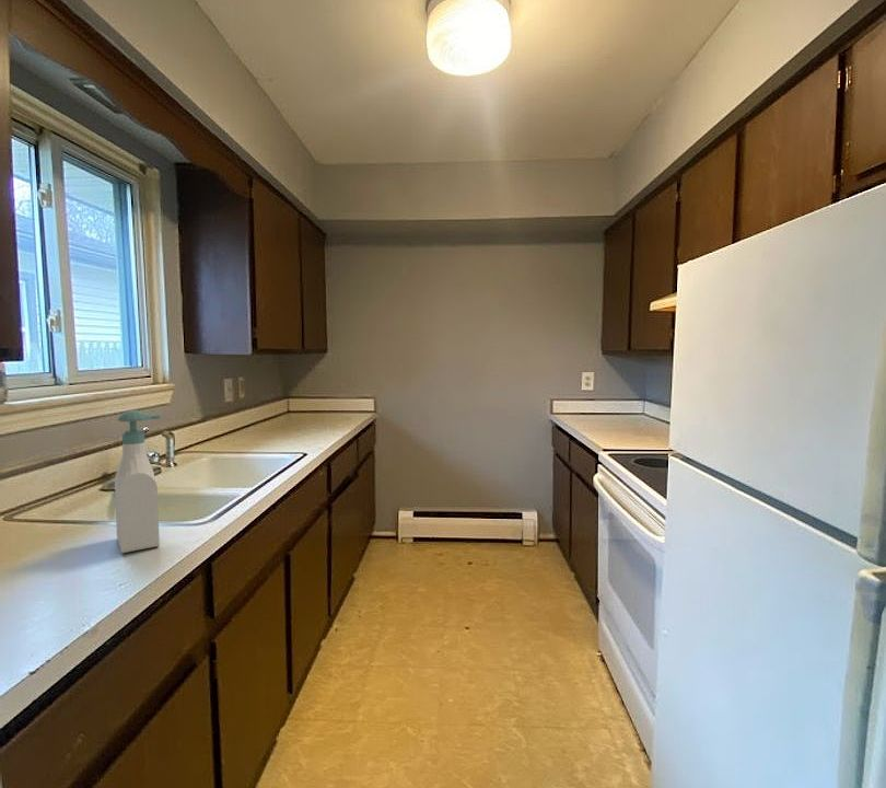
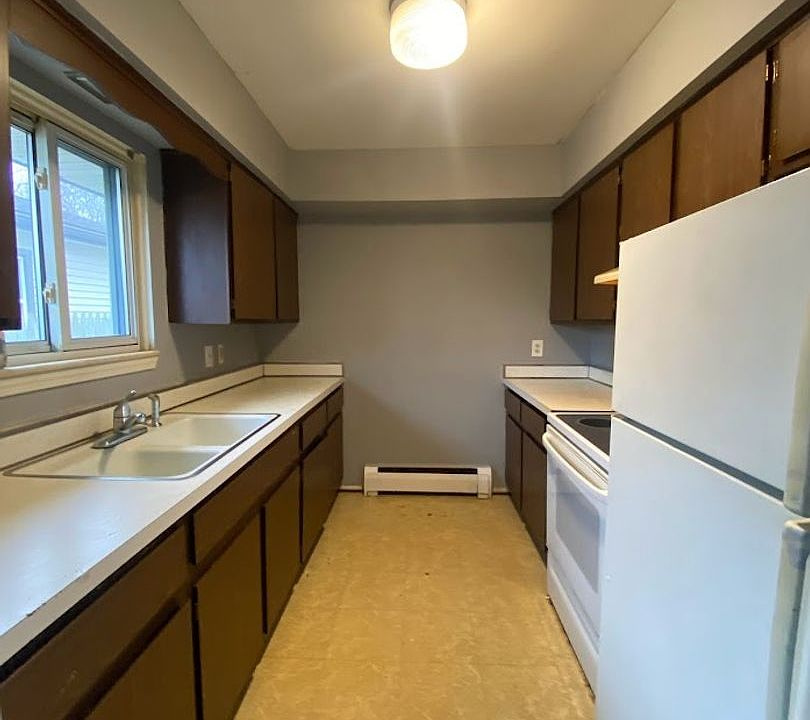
- soap bottle [114,409,162,554]
